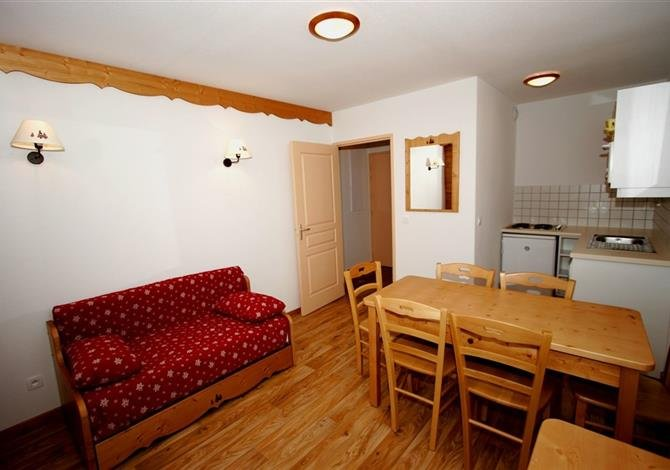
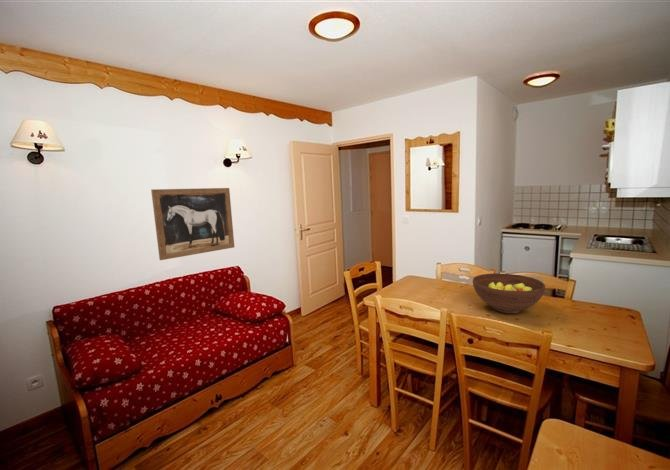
+ fruit bowl [472,272,546,314]
+ wall art [150,187,235,261]
